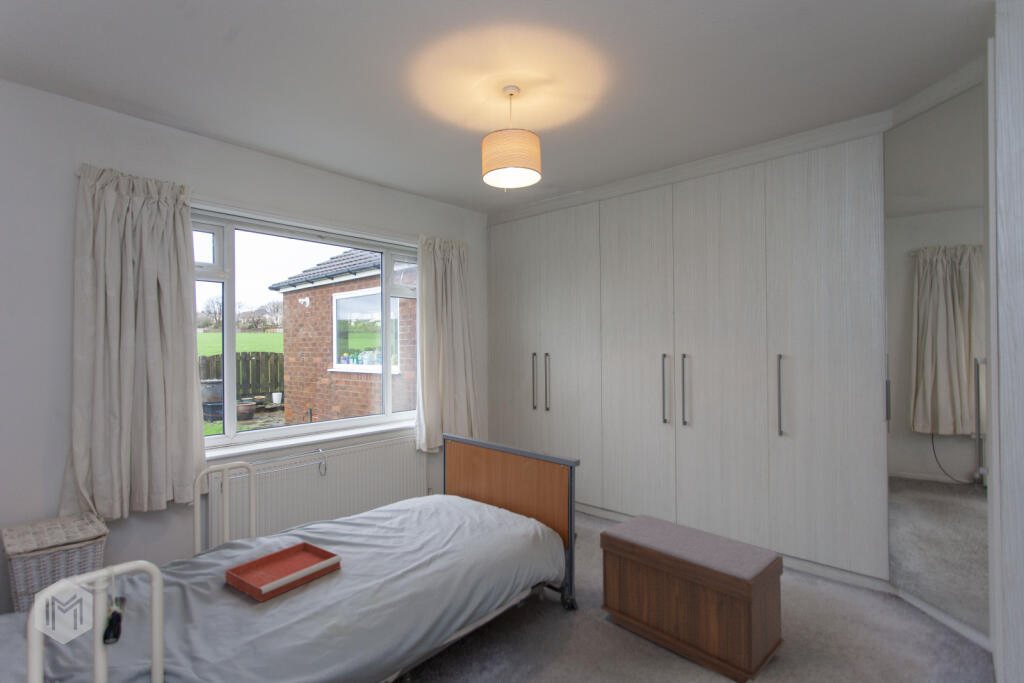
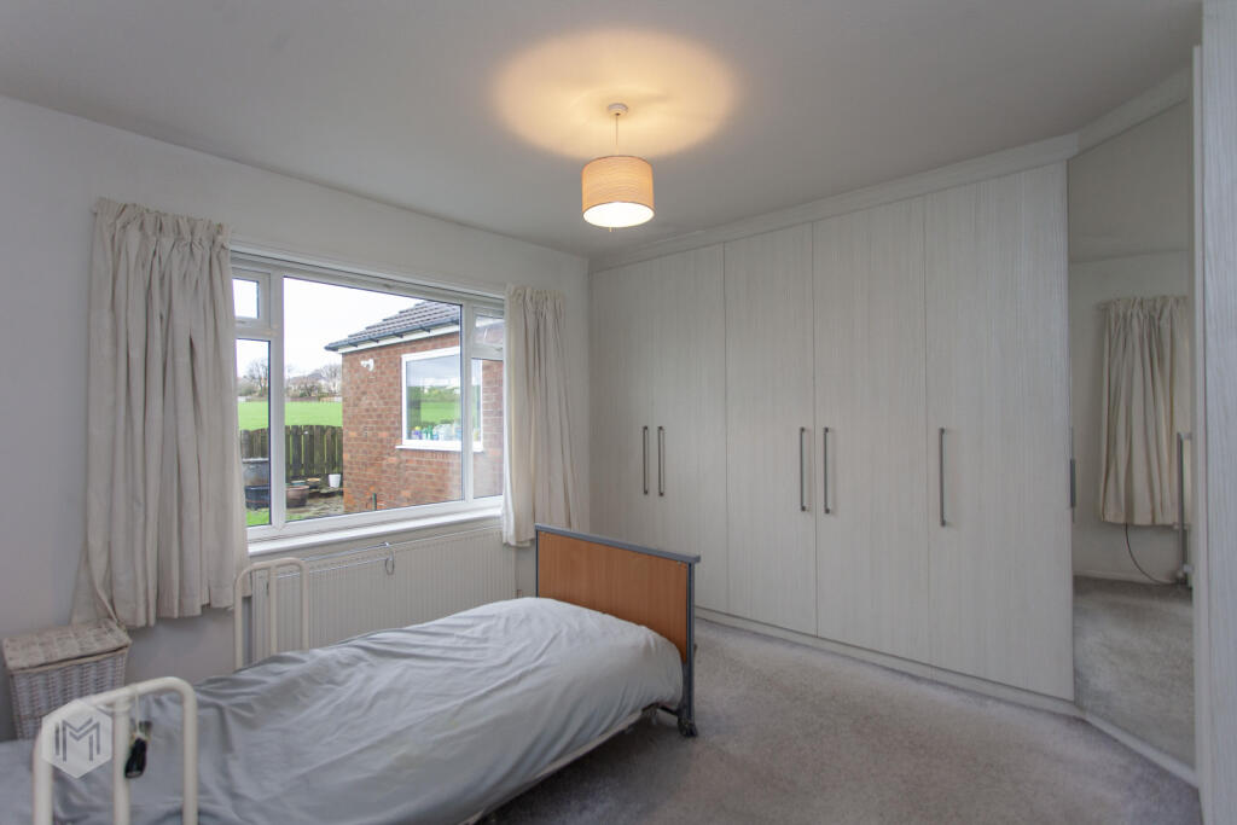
- bench [599,514,785,683]
- tray [224,541,343,603]
